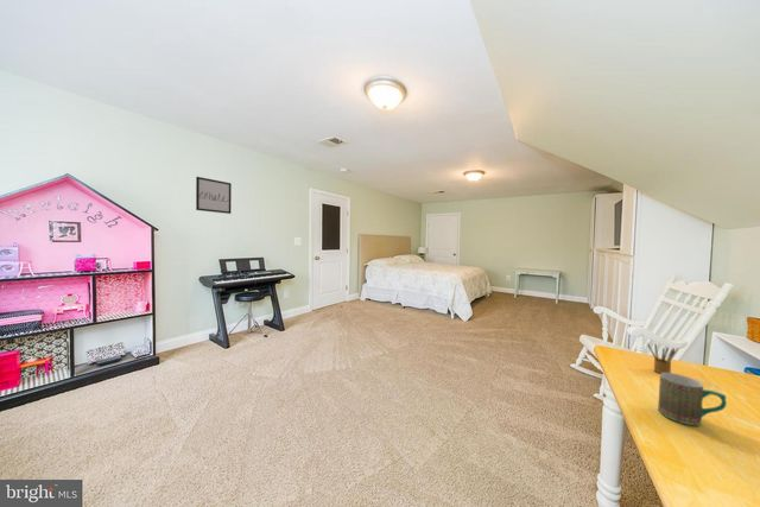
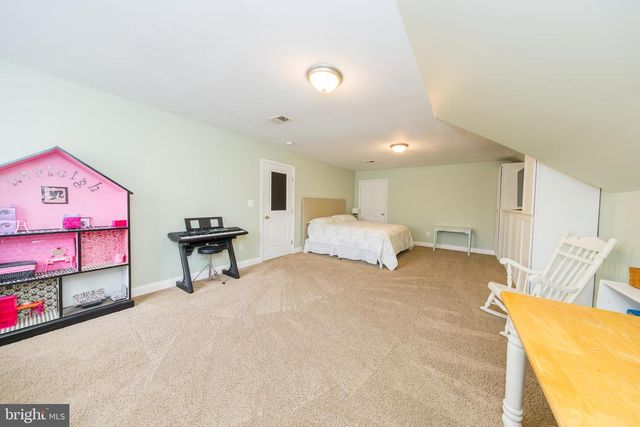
- pencil box [646,342,679,374]
- mug [657,372,728,426]
- wall art [195,176,233,215]
